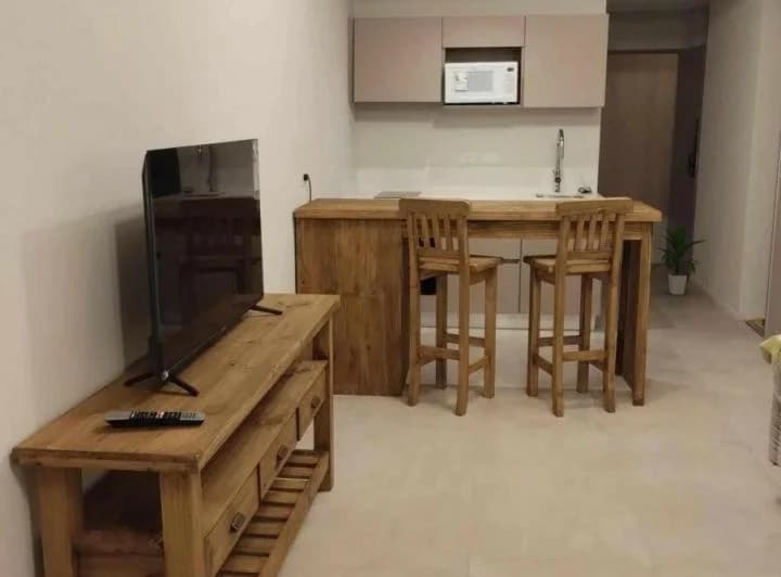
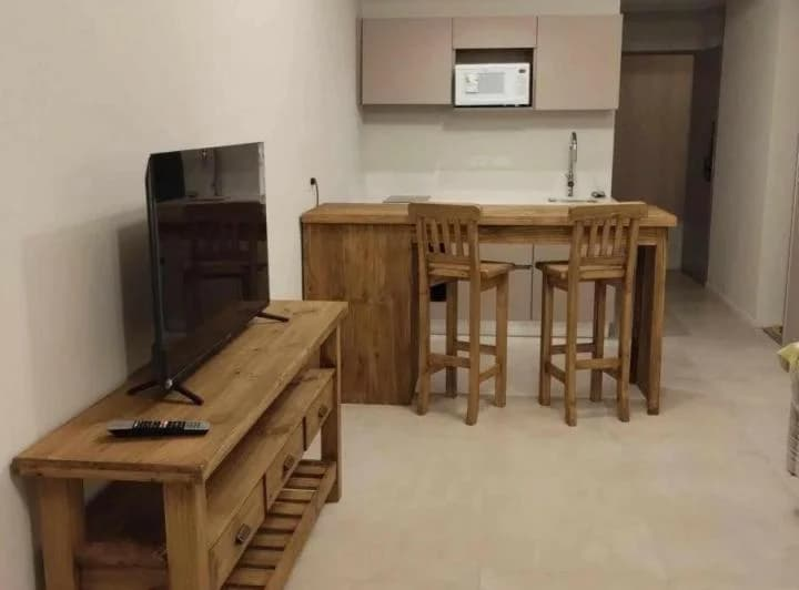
- indoor plant [651,222,706,296]
